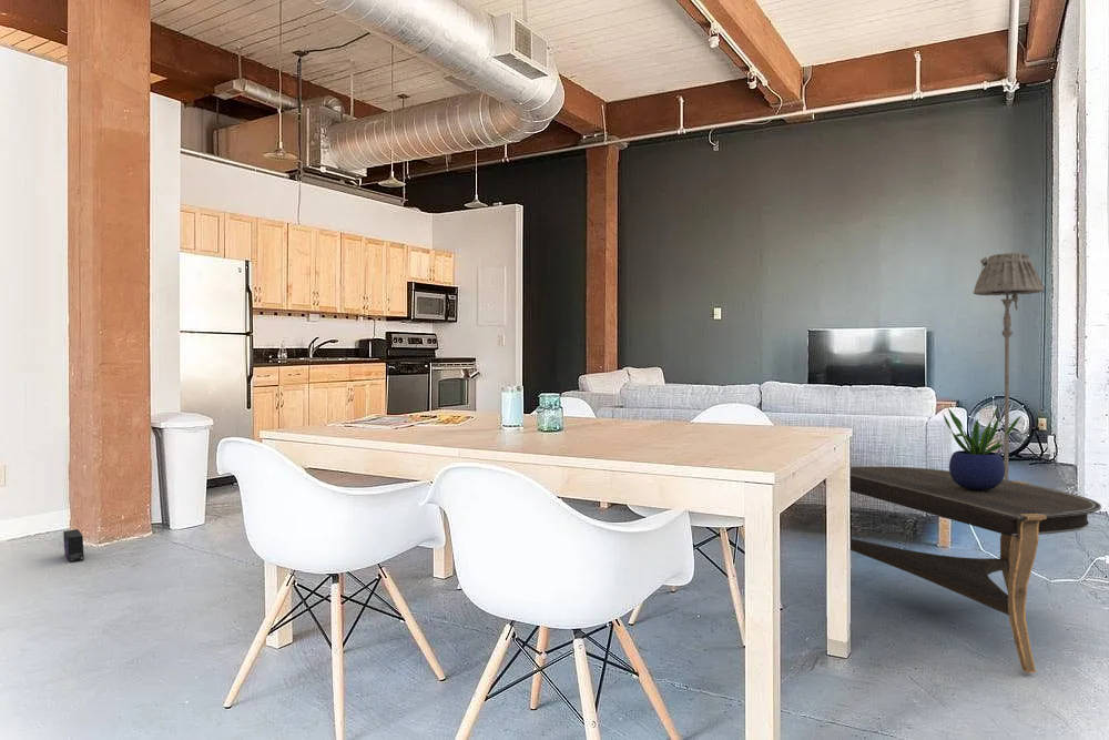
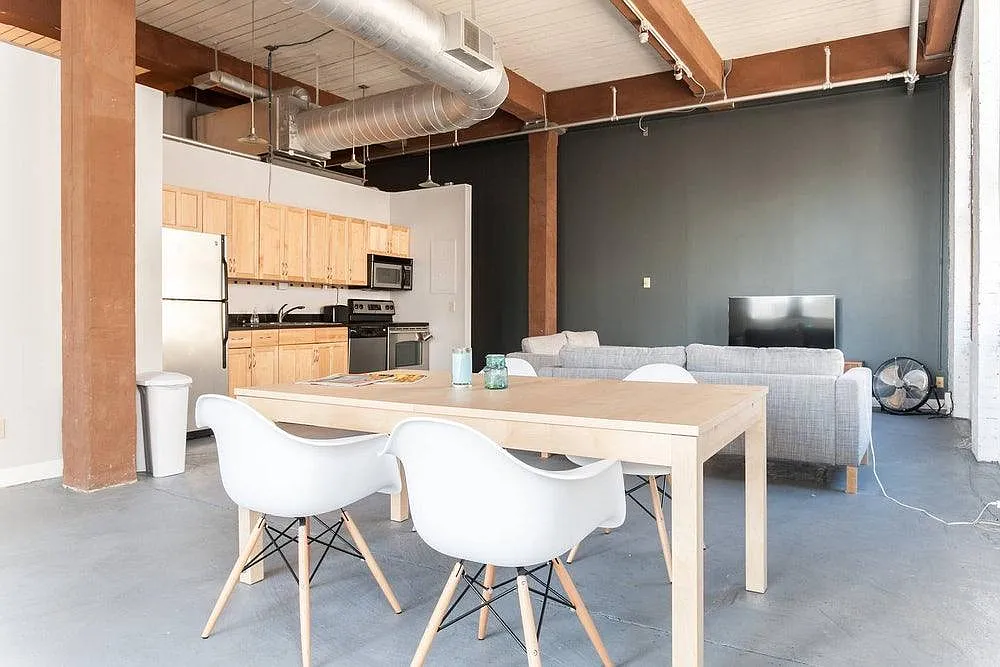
- coffee table [822,465,1102,675]
- floor lamp [973,252,1045,480]
- potted plant [942,406,1022,490]
- box [62,528,85,562]
